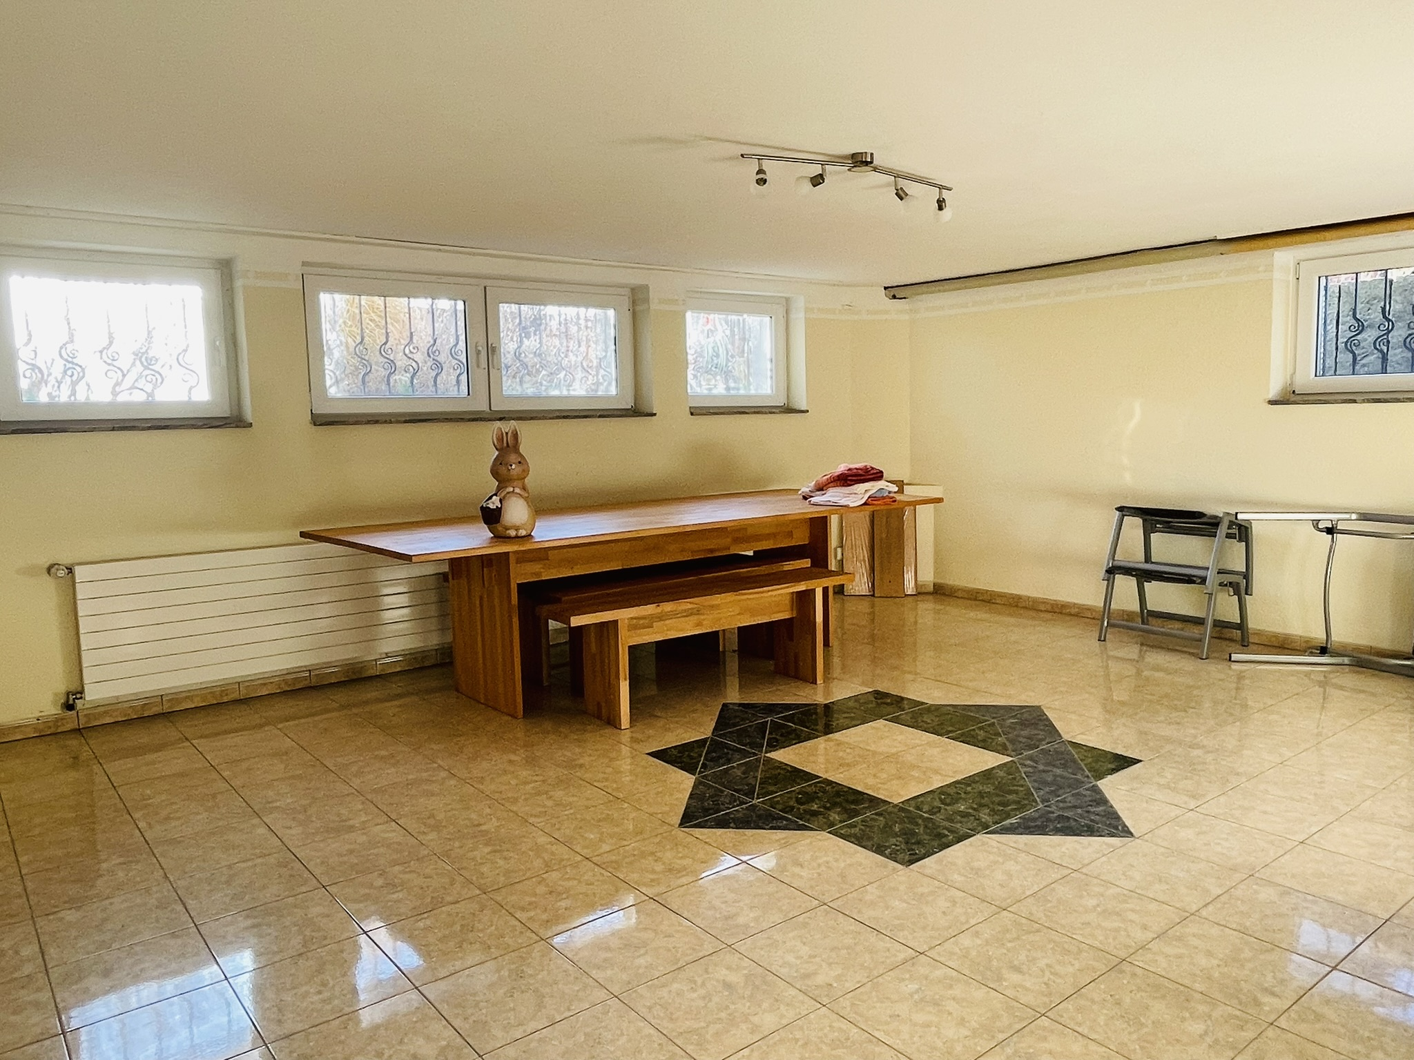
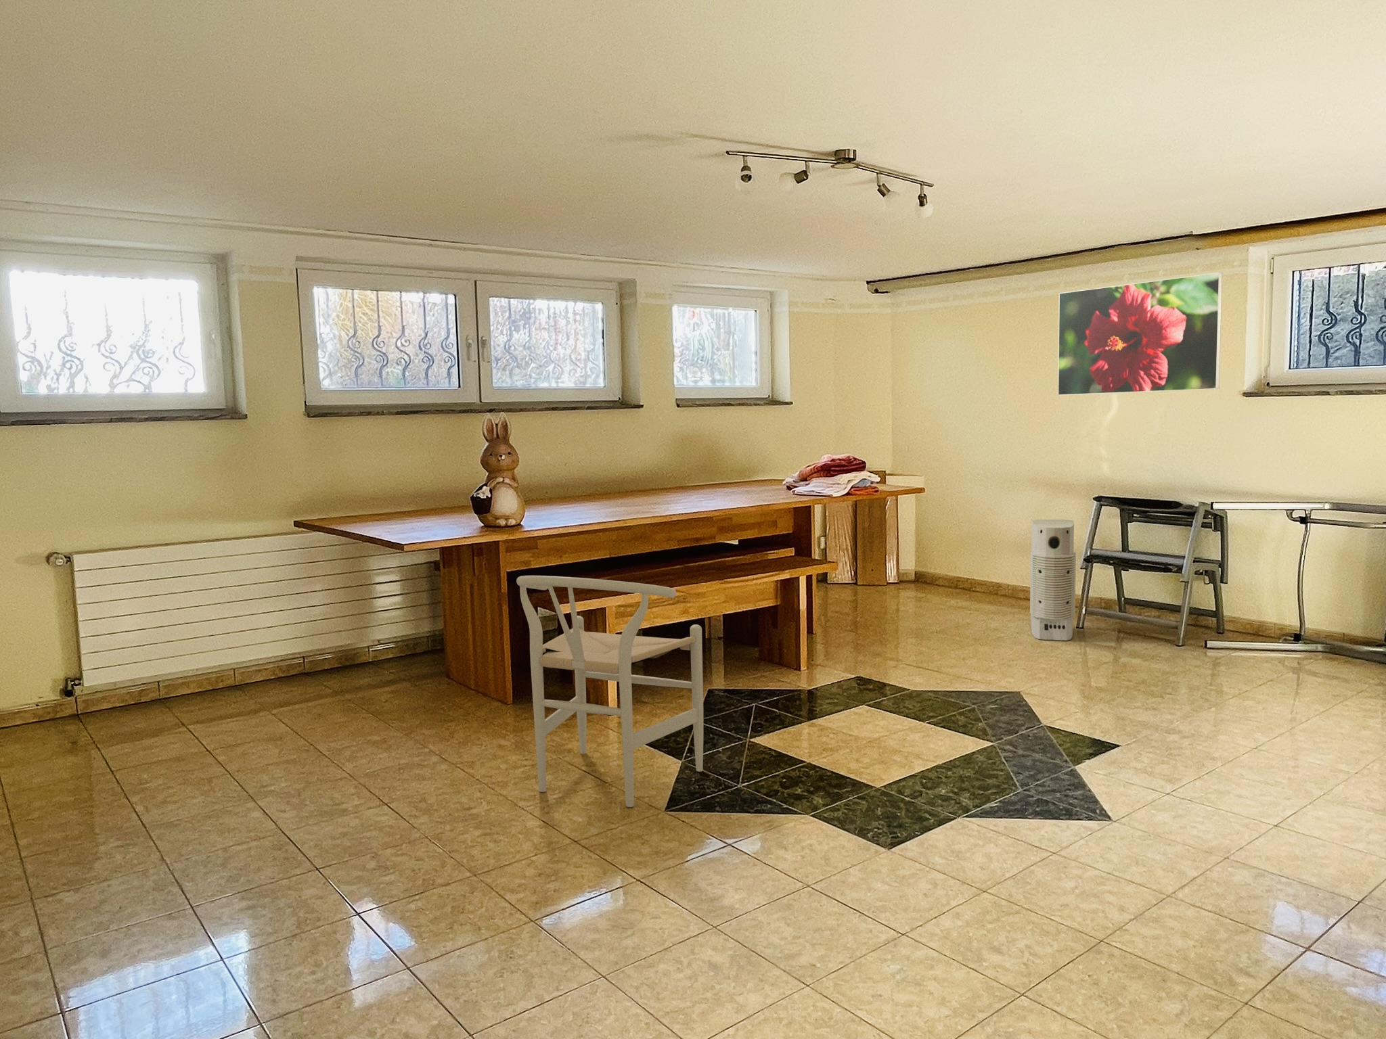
+ air purifier [1029,518,1077,642]
+ chair [516,575,704,808]
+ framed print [1058,272,1223,396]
